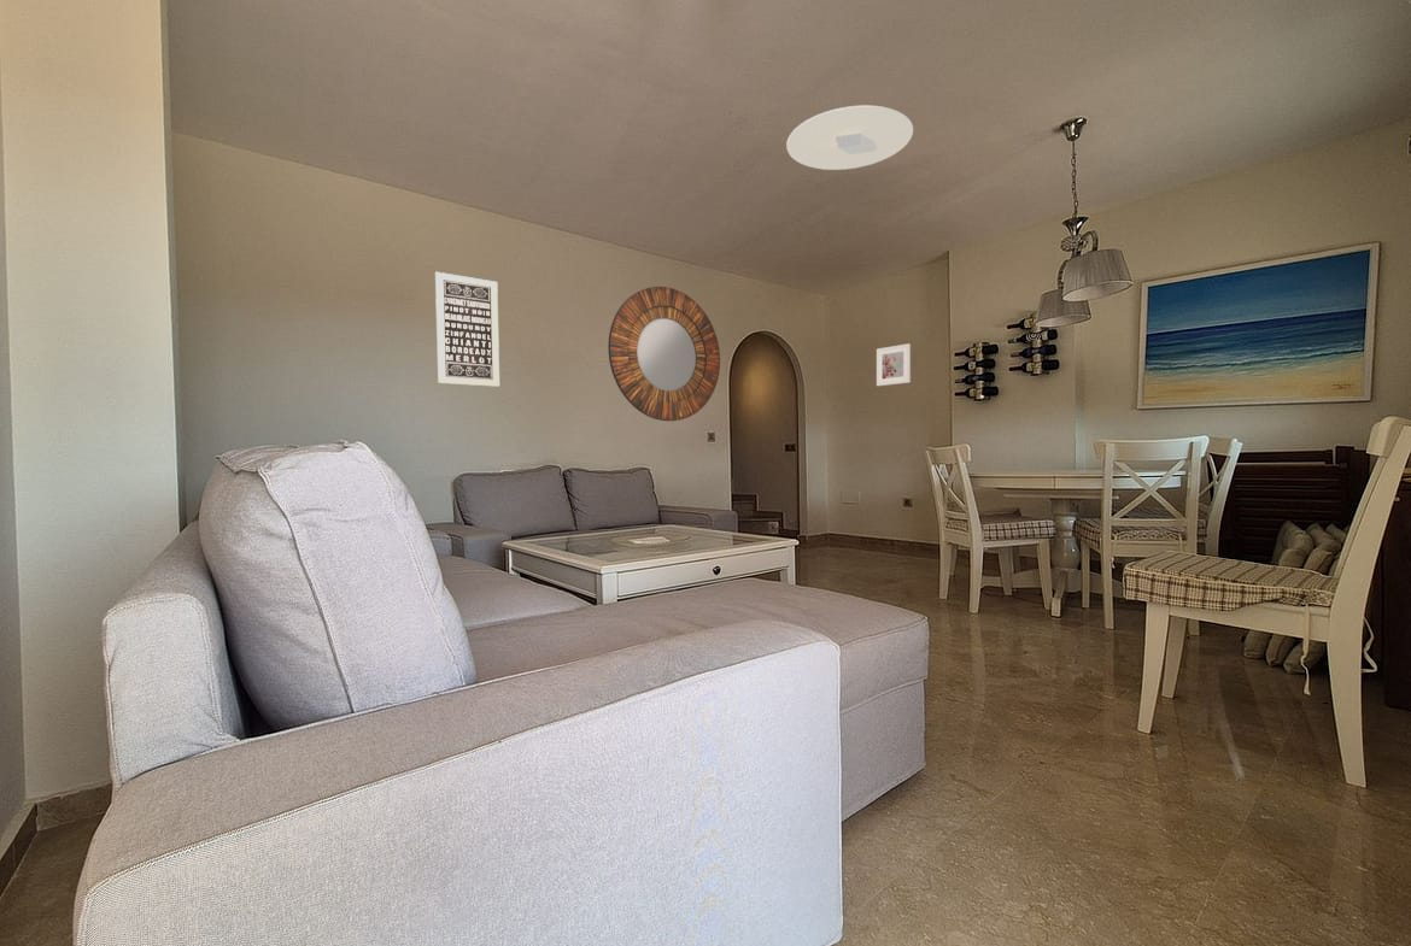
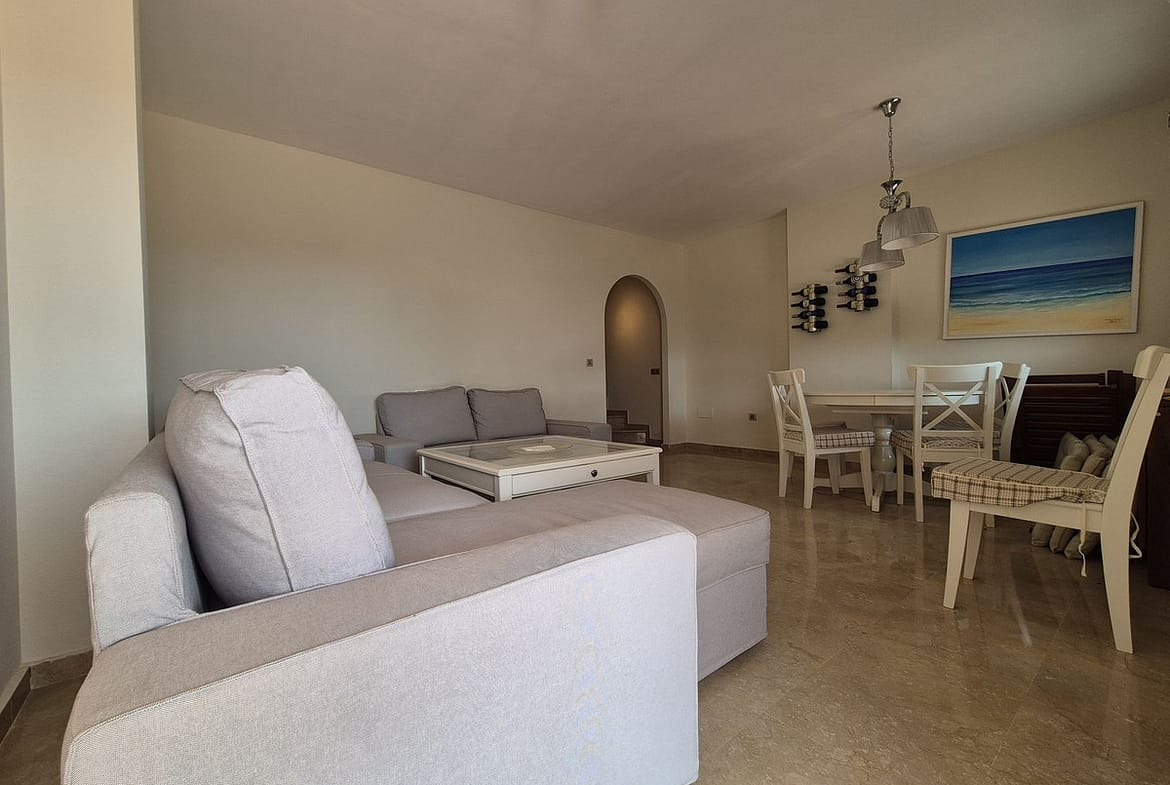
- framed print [876,342,912,387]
- home mirror [607,286,721,422]
- ceiling light [785,105,914,171]
- wall art [434,271,500,388]
